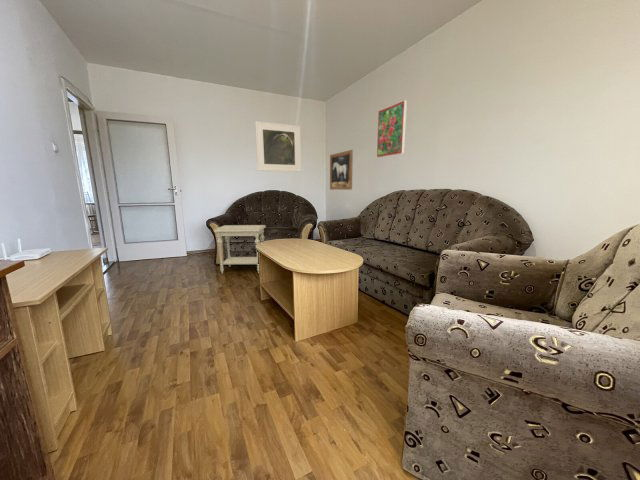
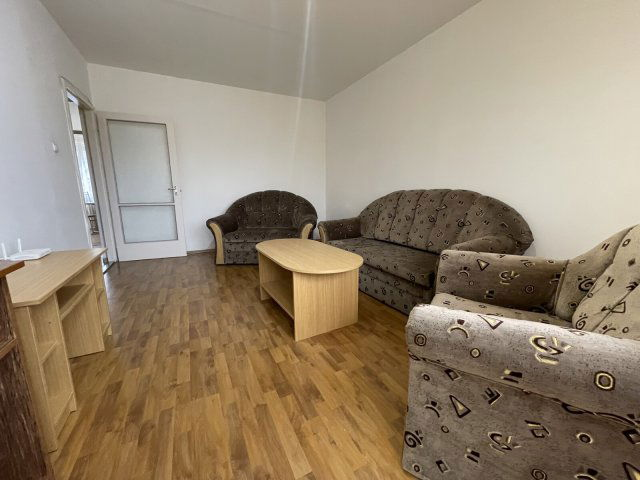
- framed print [254,120,302,173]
- side table [213,224,267,274]
- wall art [329,149,354,191]
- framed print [376,99,408,159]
